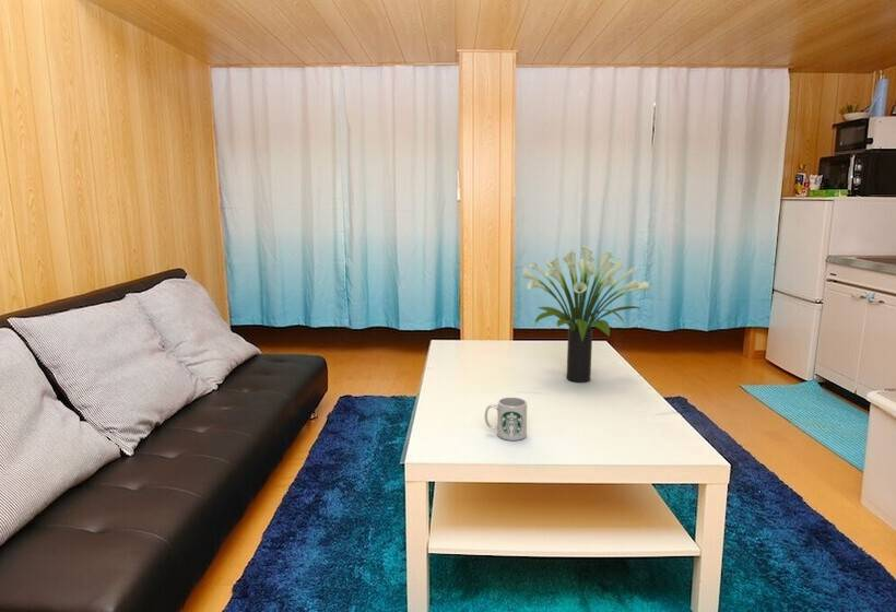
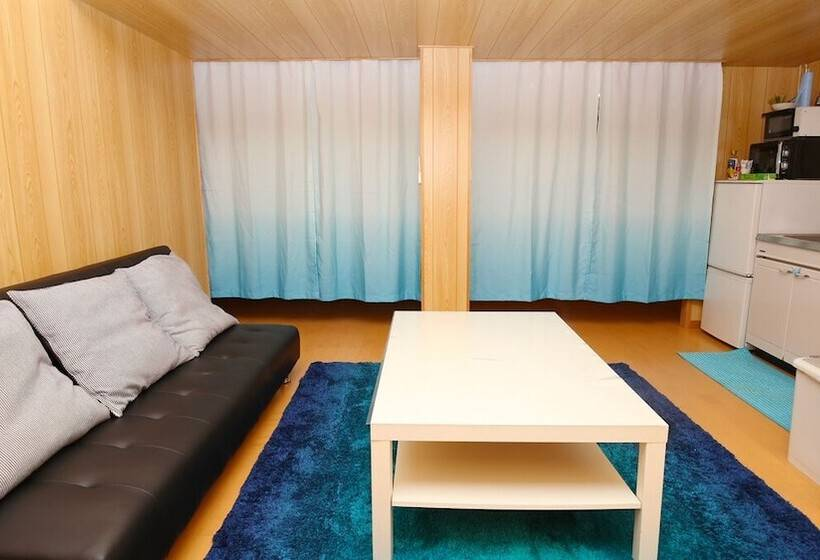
- mug [484,397,528,442]
- potted plant [521,245,651,384]
